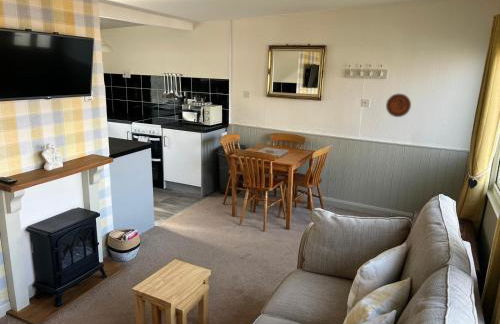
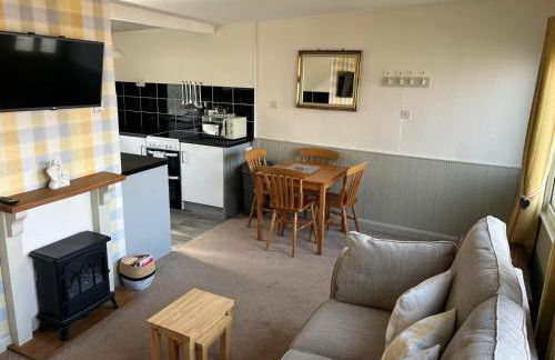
- decorative plate [385,93,412,118]
